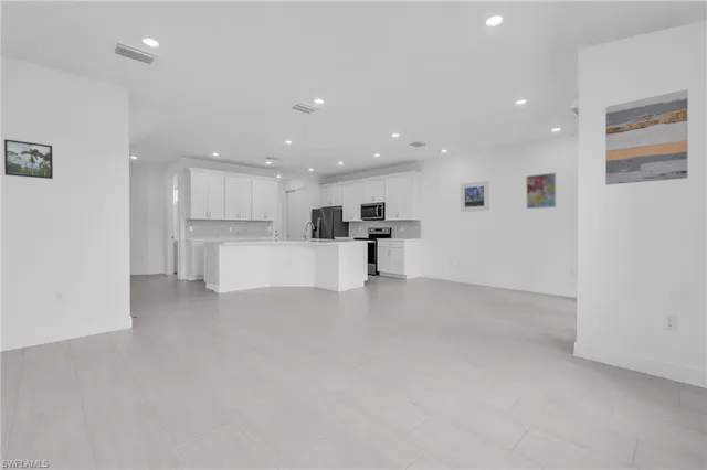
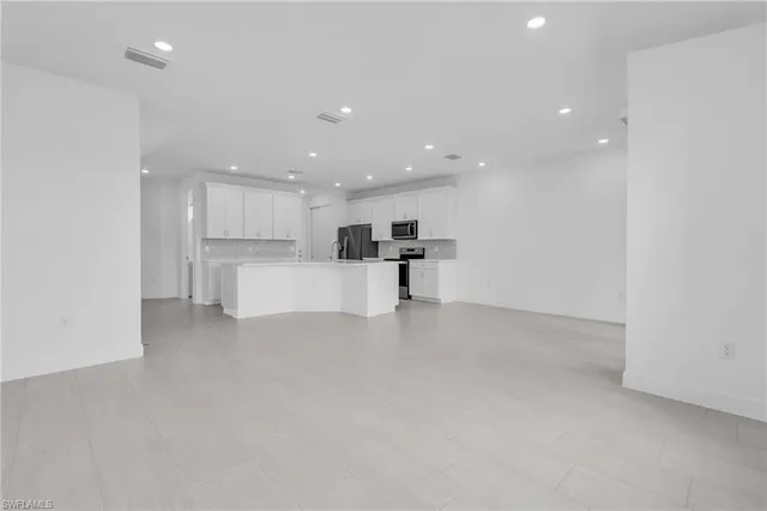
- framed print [460,180,490,213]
- wall art [604,88,689,185]
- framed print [3,138,54,180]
- wall art [525,172,557,210]
